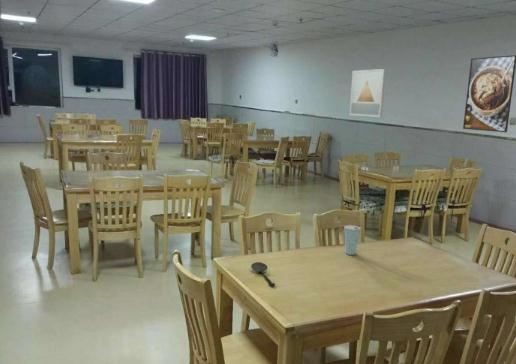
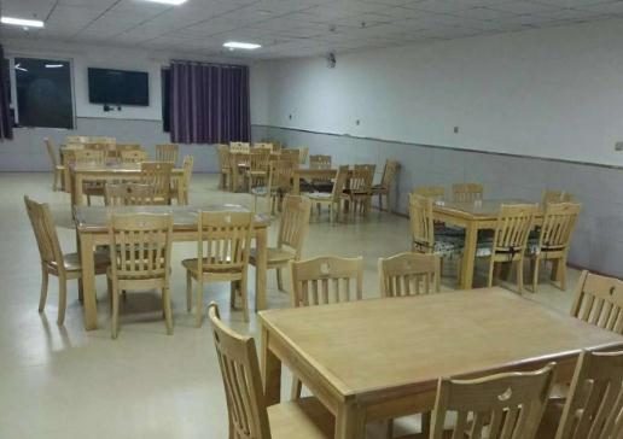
- cup [343,224,362,256]
- spoon [250,261,276,287]
- wall art [349,68,387,118]
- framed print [462,54,516,133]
